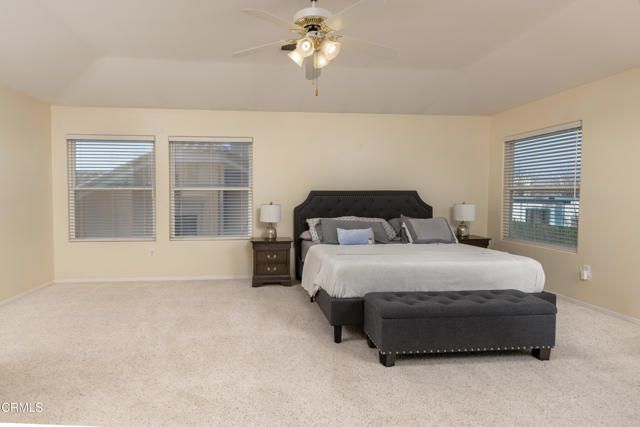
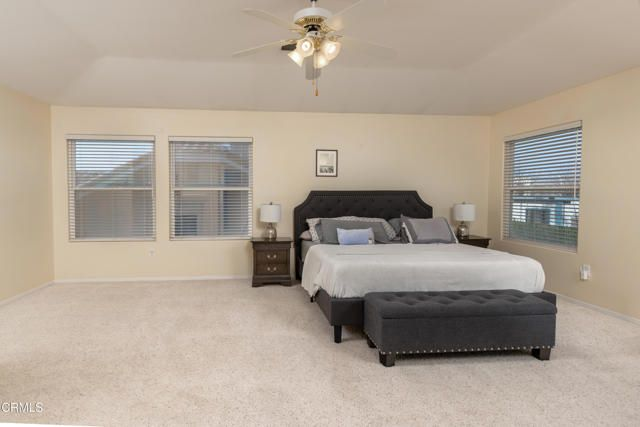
+ wall art [315,148,339,178]
